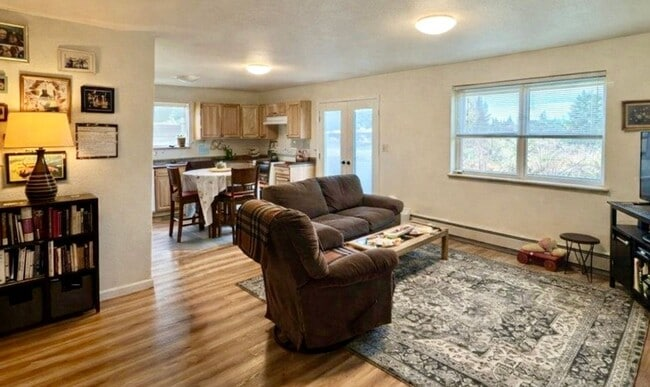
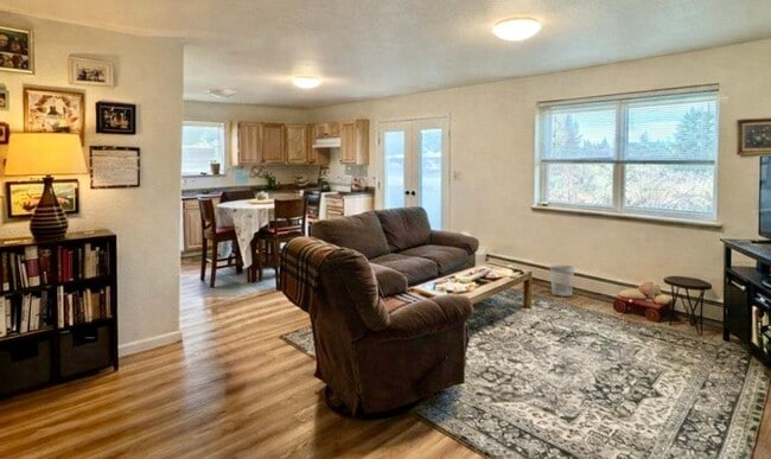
+ wastebasket [549,264,575,297]
